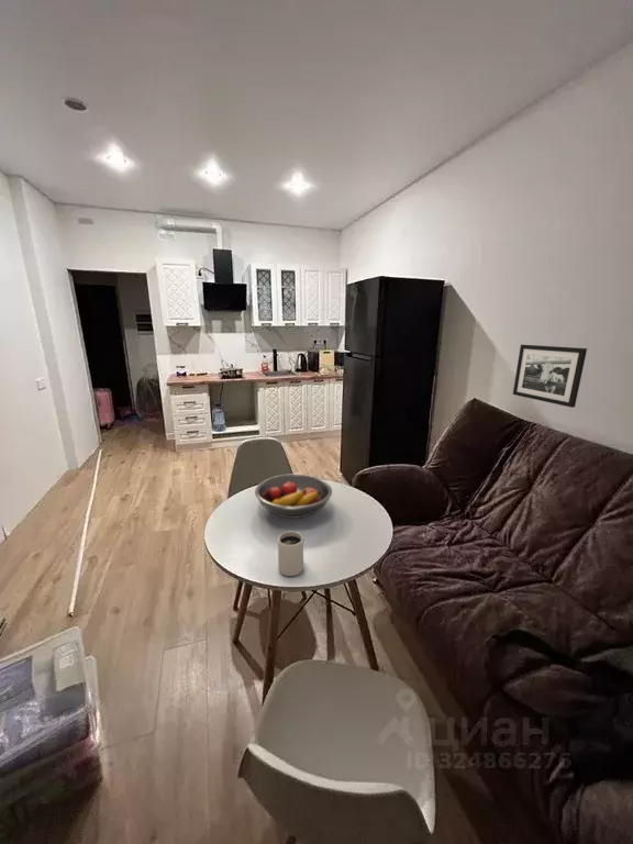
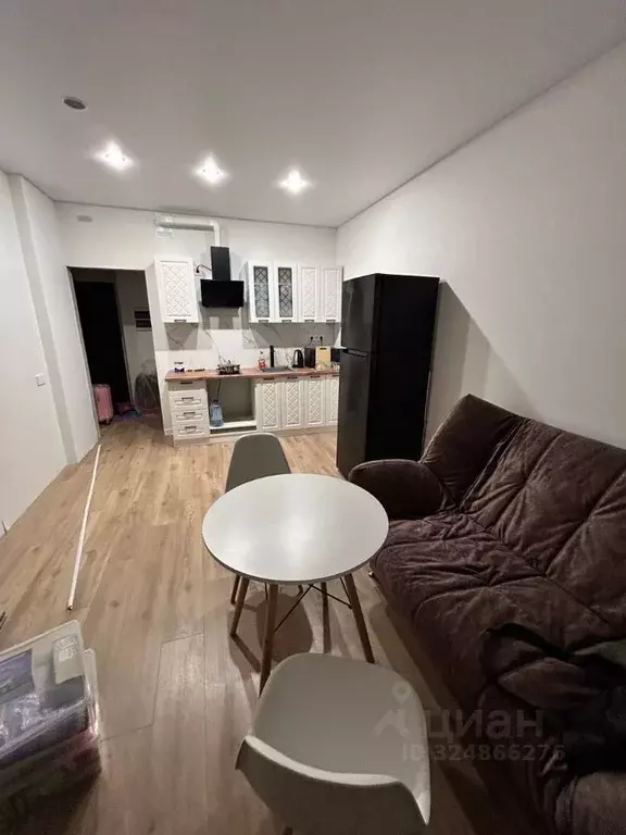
- mug [277,530,304,577]
- picture frame [512,344,588,409]
- fruit bowl [254,473,333,520]
